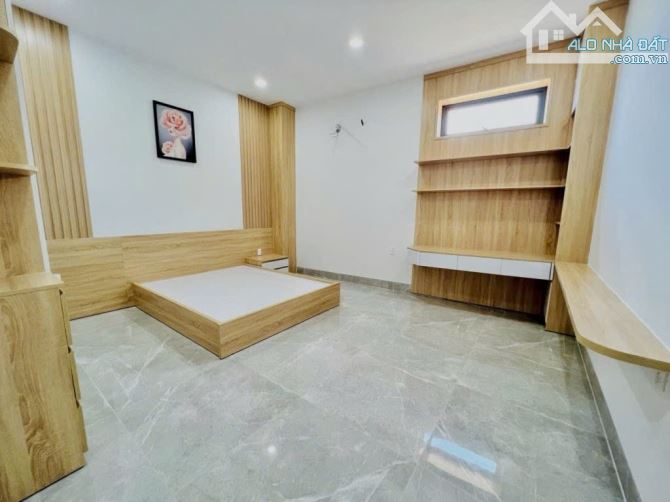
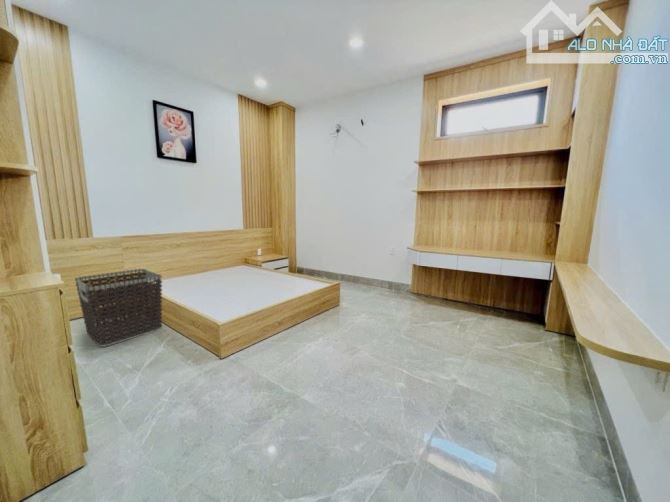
+ clothes hamper [74,268,163,348]
